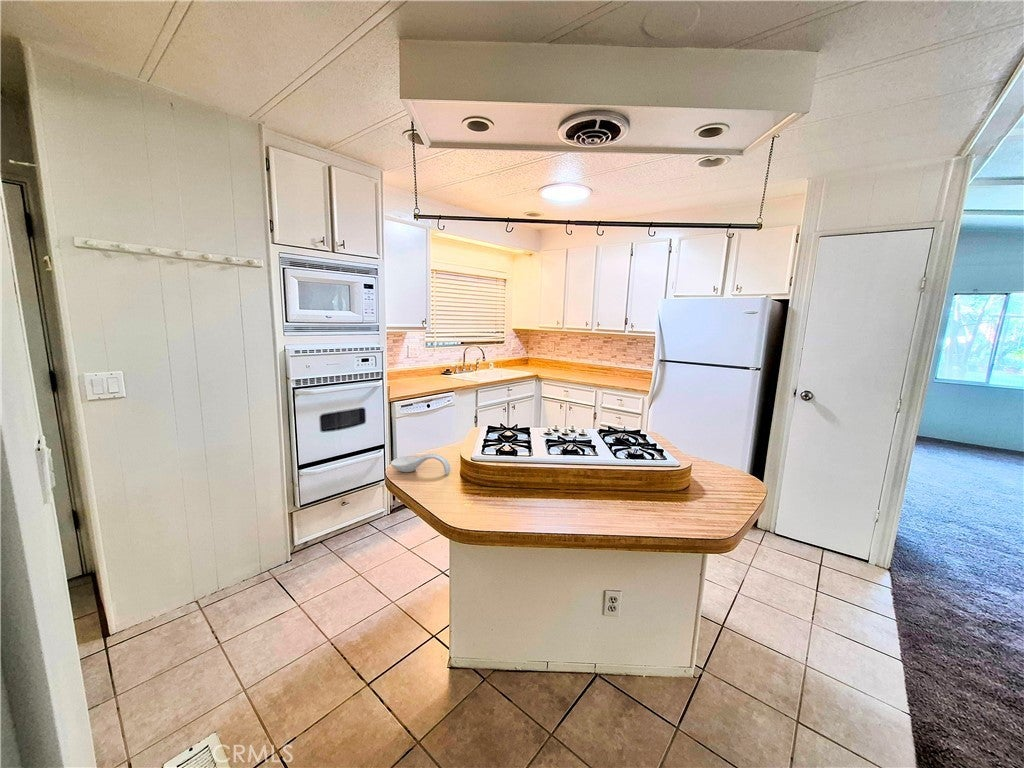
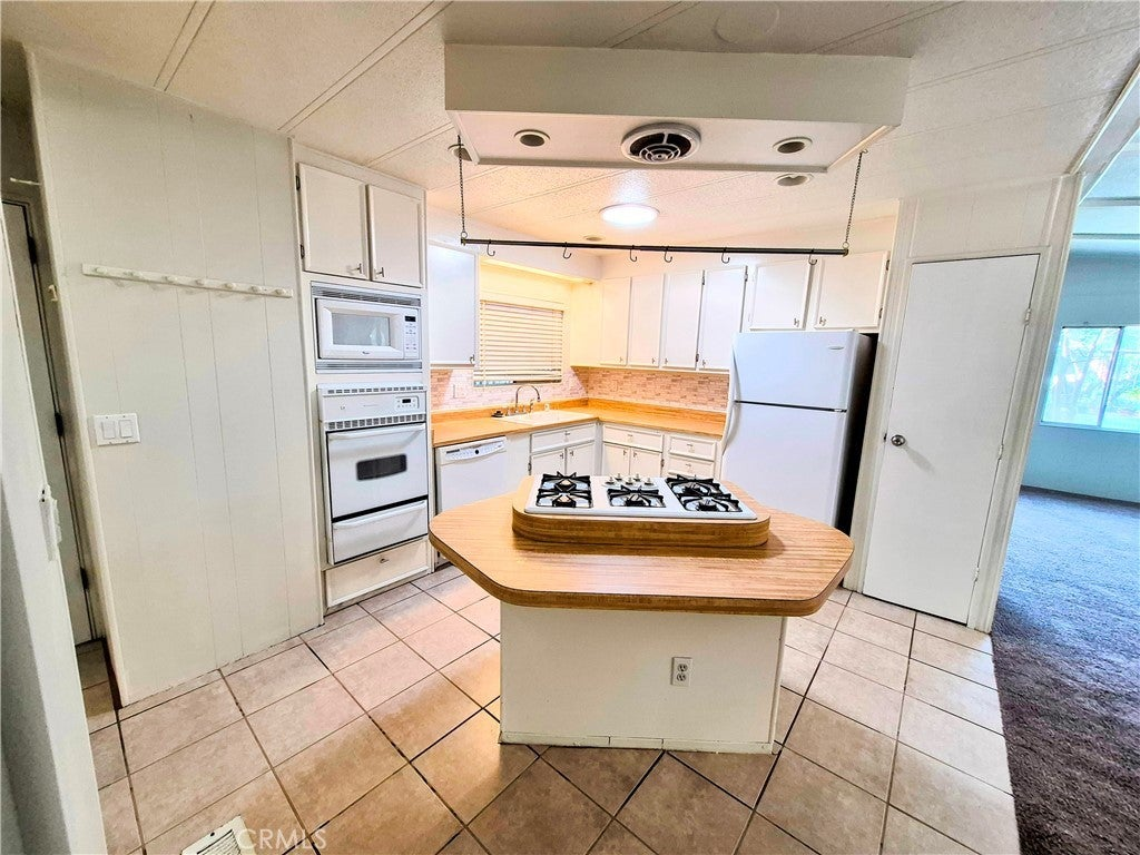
- spoon rest [390,453,451,476]
